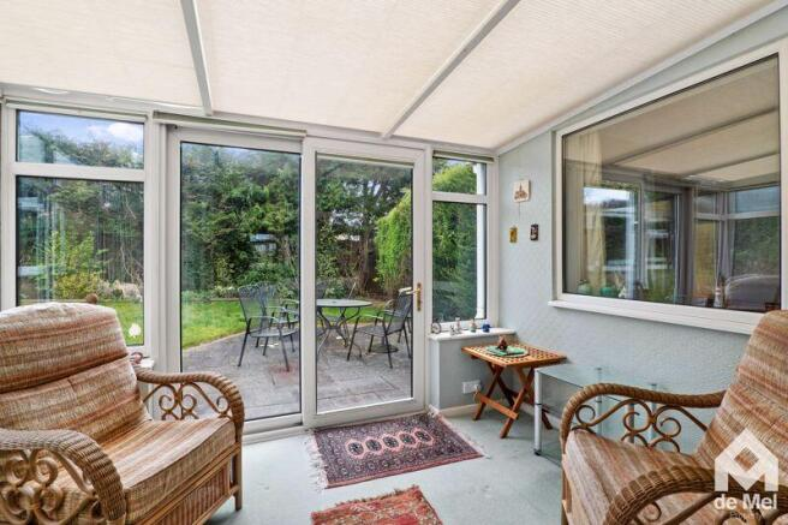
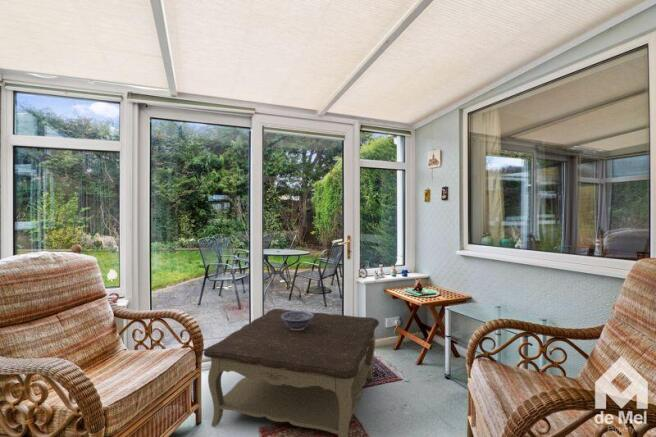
+ decorative bowl [281,310,314,330]
+ coffee table [202,308,380,437]
